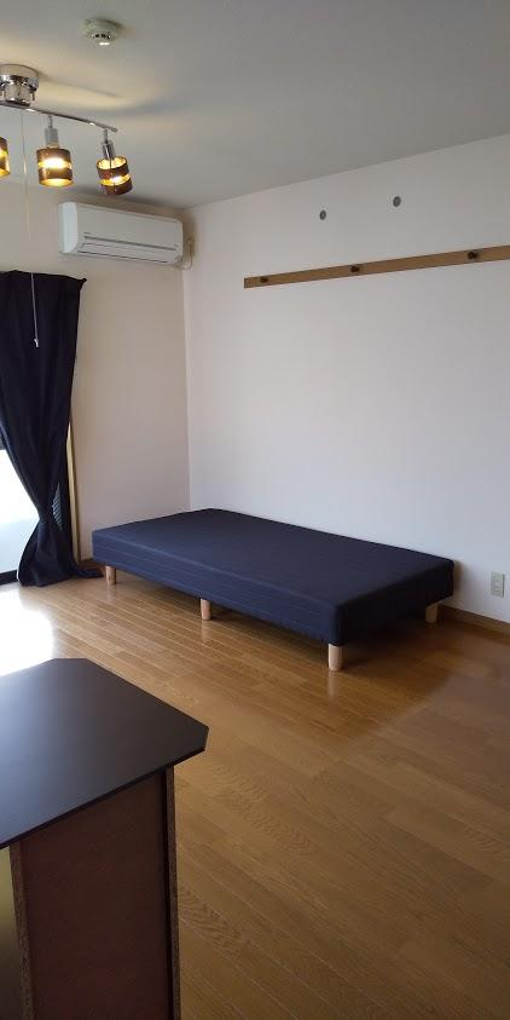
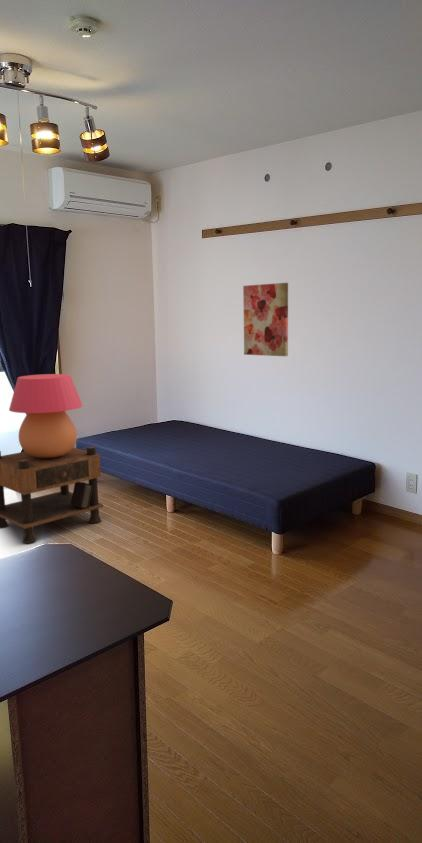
+ nightstand [0,445,105,544]
+ table lamp [8,373,84,458]
+ wall art [242,282,289,357]
